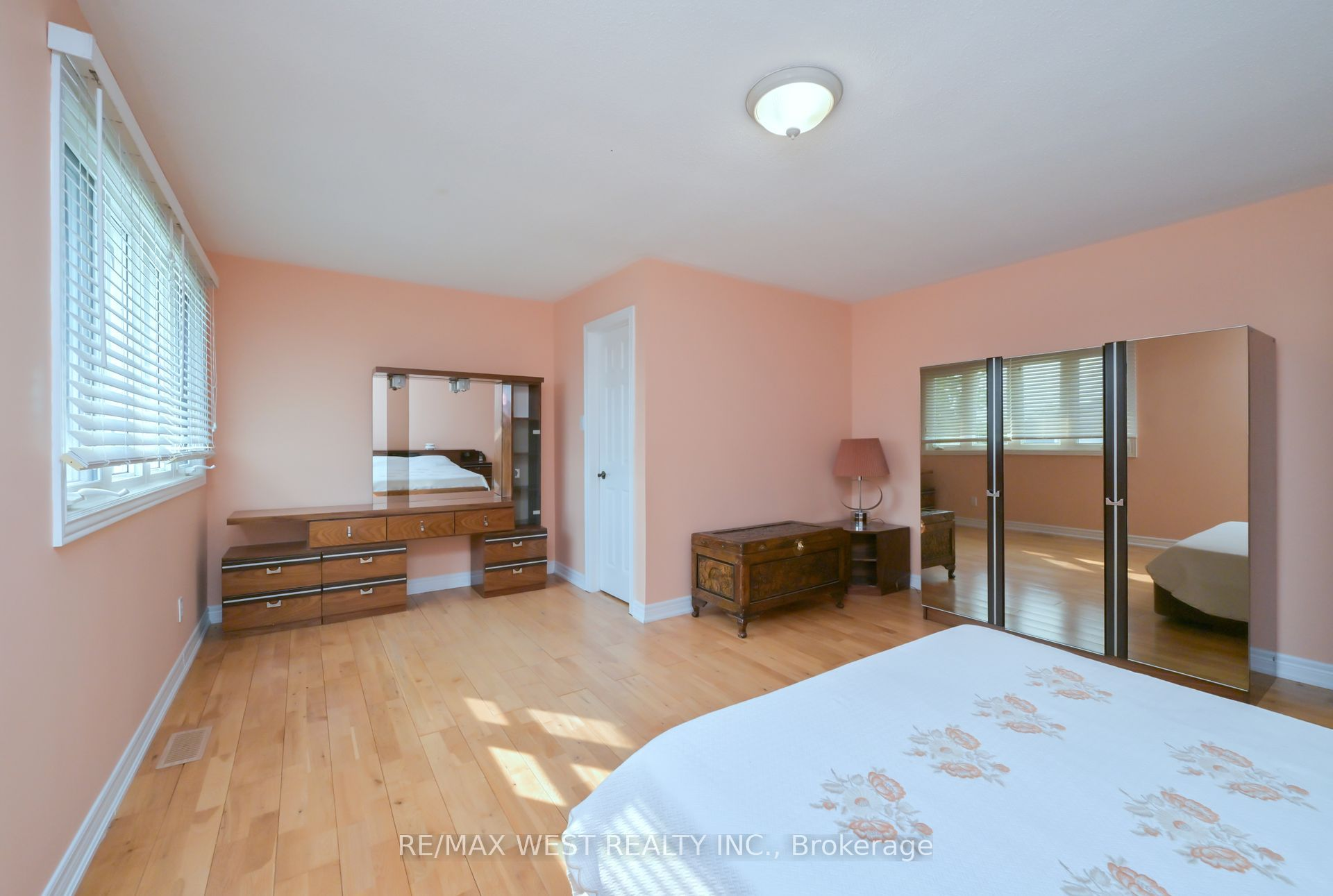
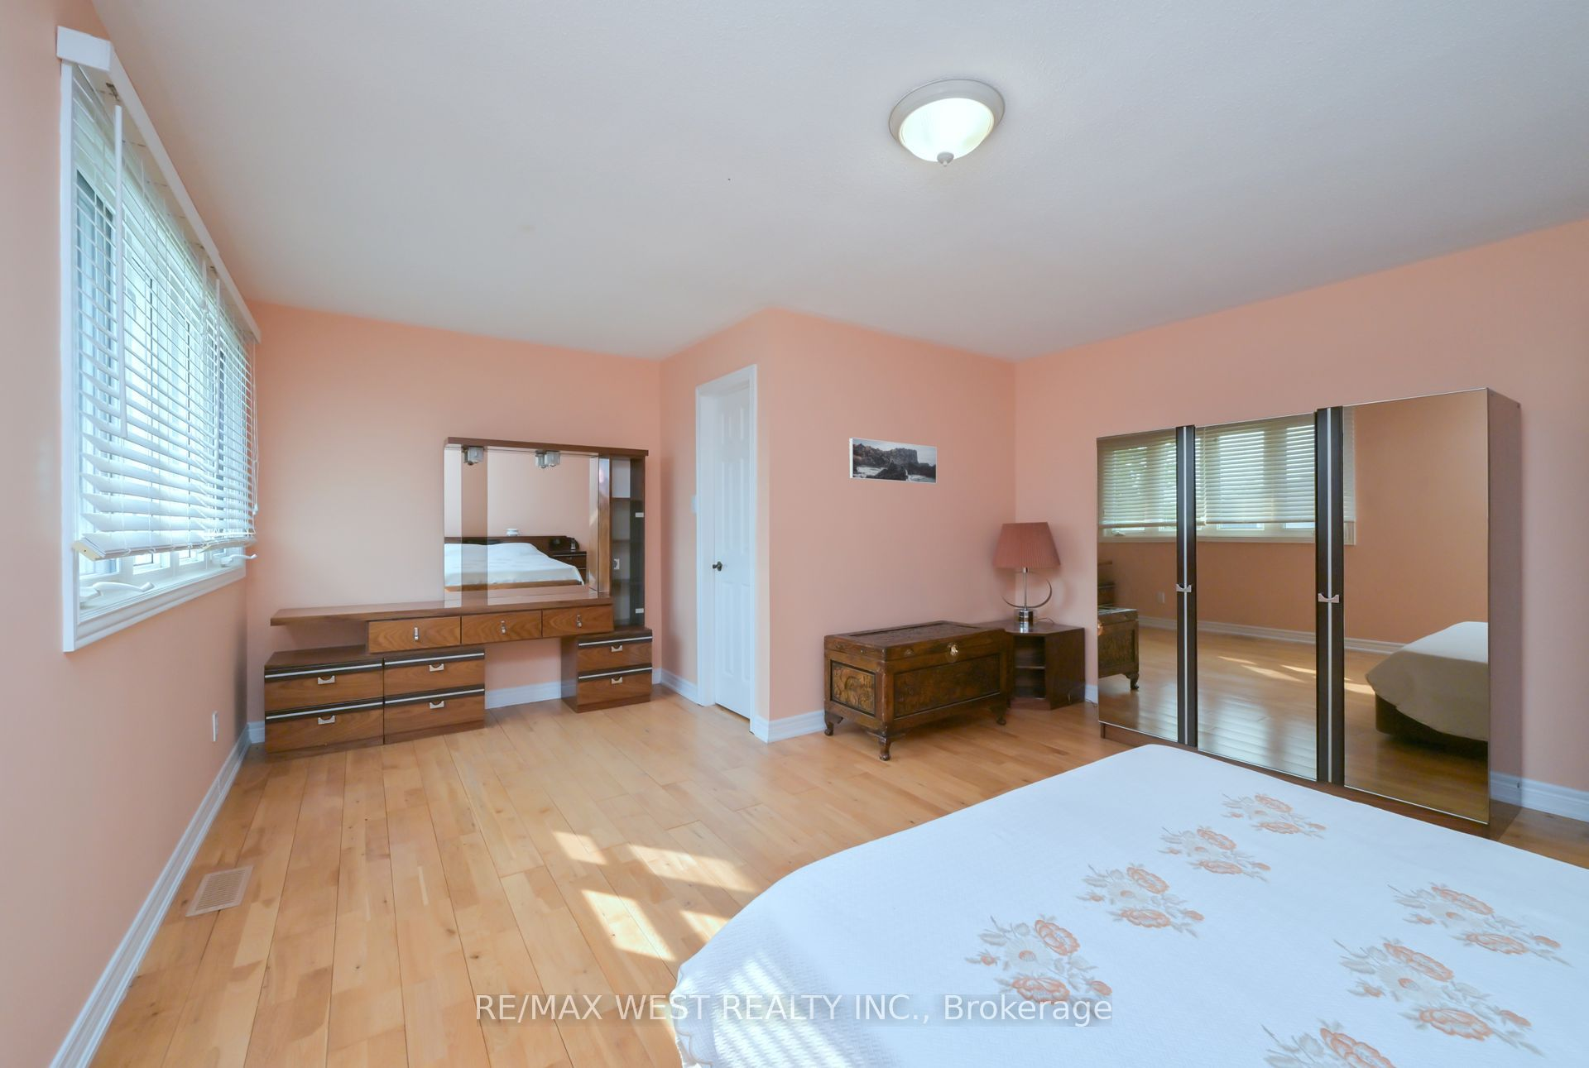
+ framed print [849,436,938,485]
